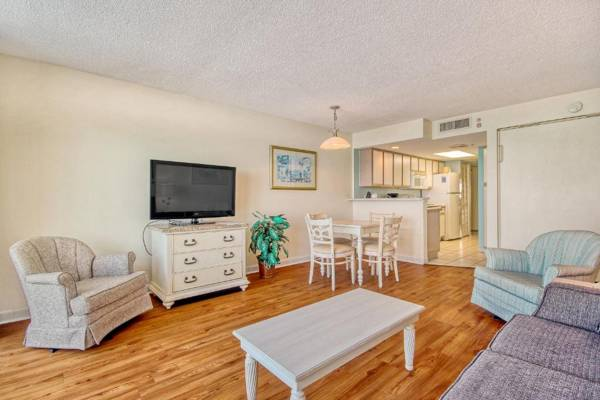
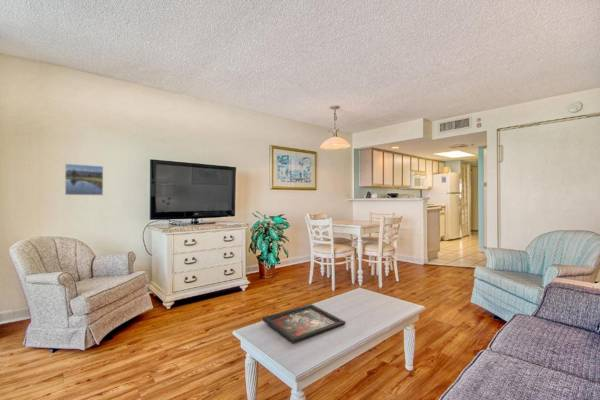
+ decorative tray [262,303,346,344]
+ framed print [64,163,104,196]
